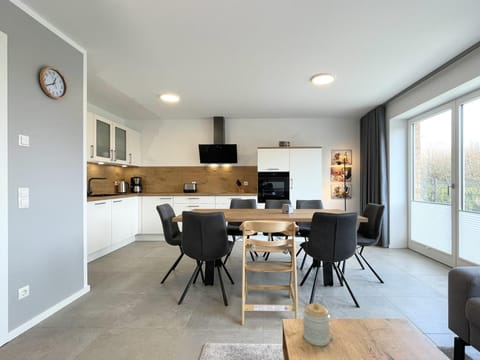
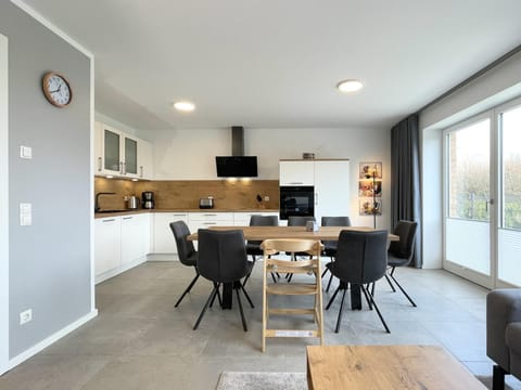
- jar [302,302,331,347]
